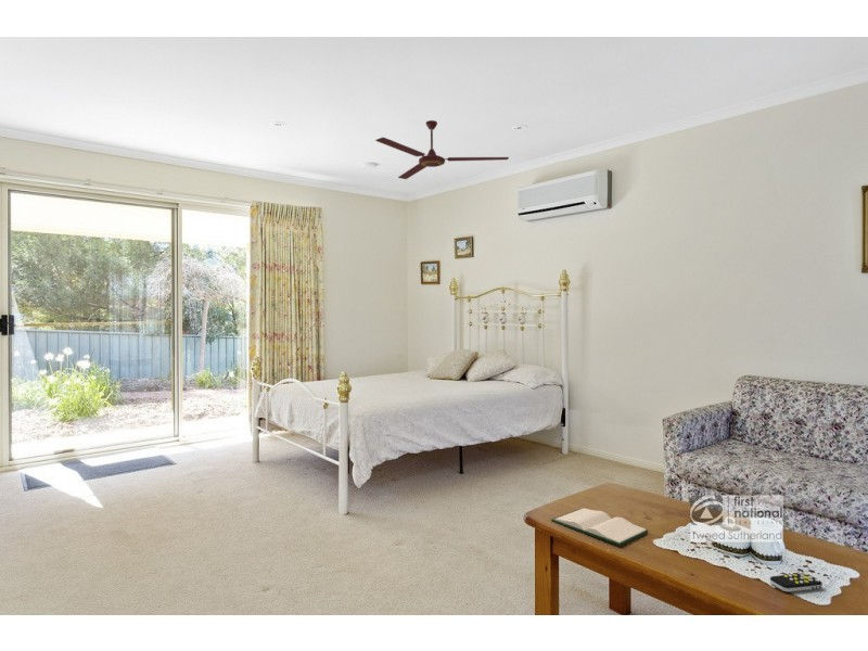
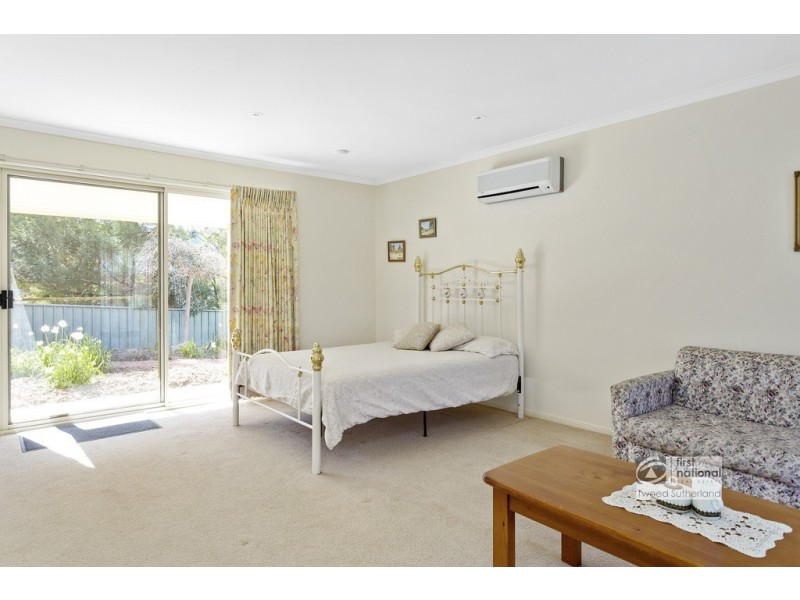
- remote control [769,572,824,592]
- ceiling fan [374,119,510,180]
- hardback book [550,508,649,547]
